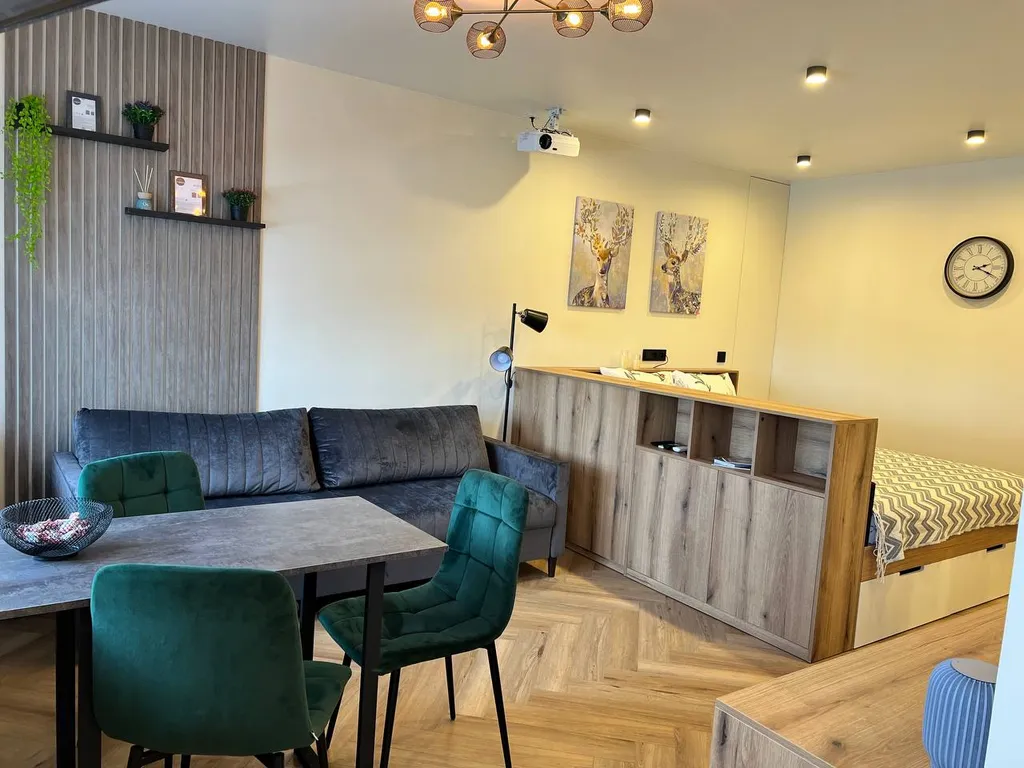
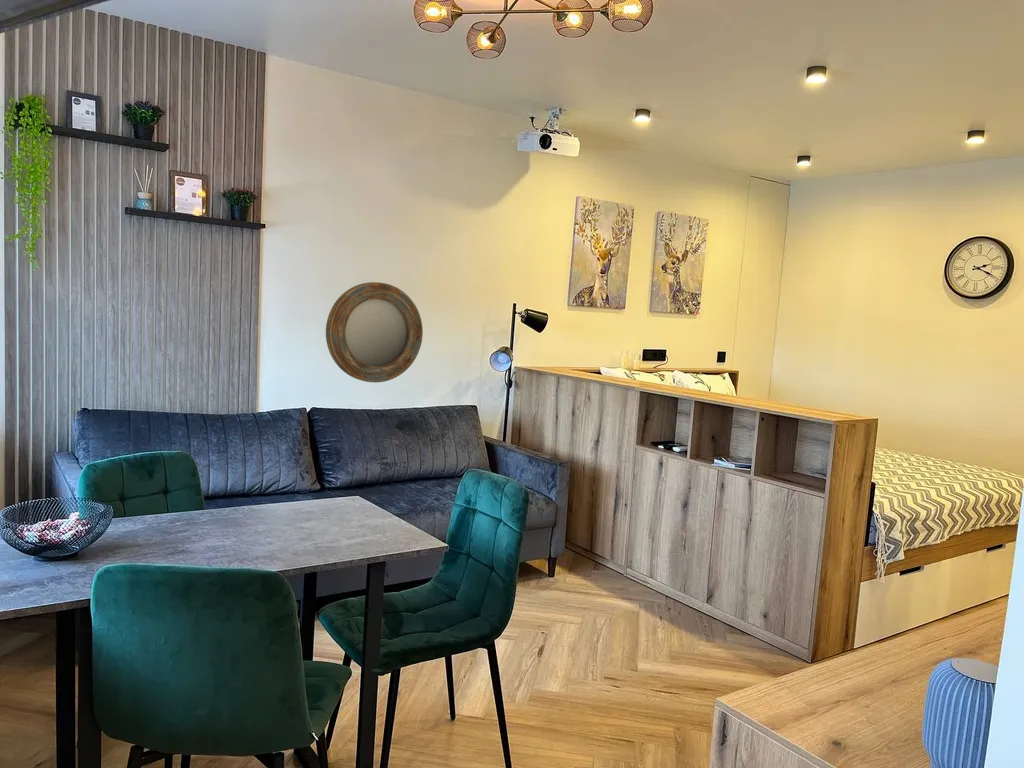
+ home mirror [325,281,424,384]
